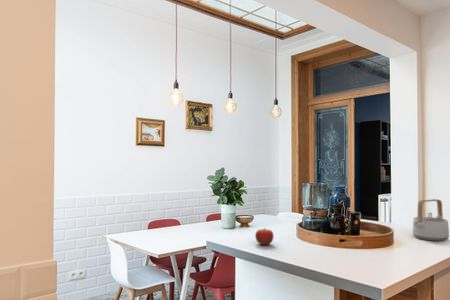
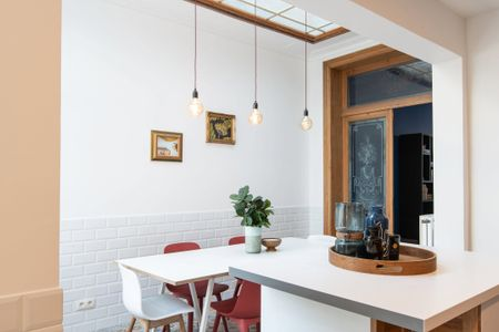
- fruit [254,226,275,246]
- teapot [412,198,450,242]
